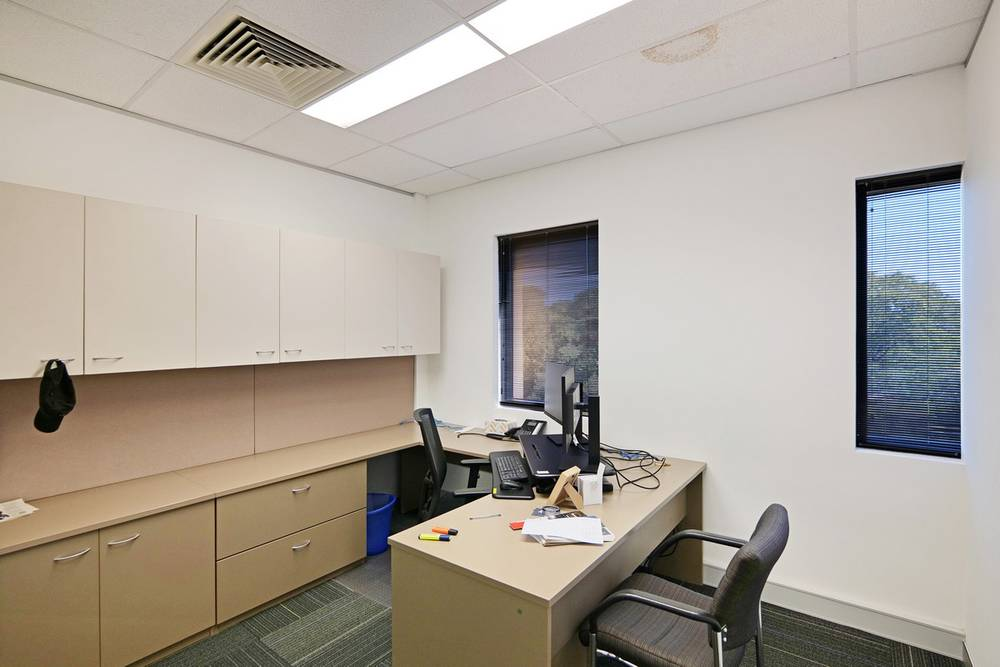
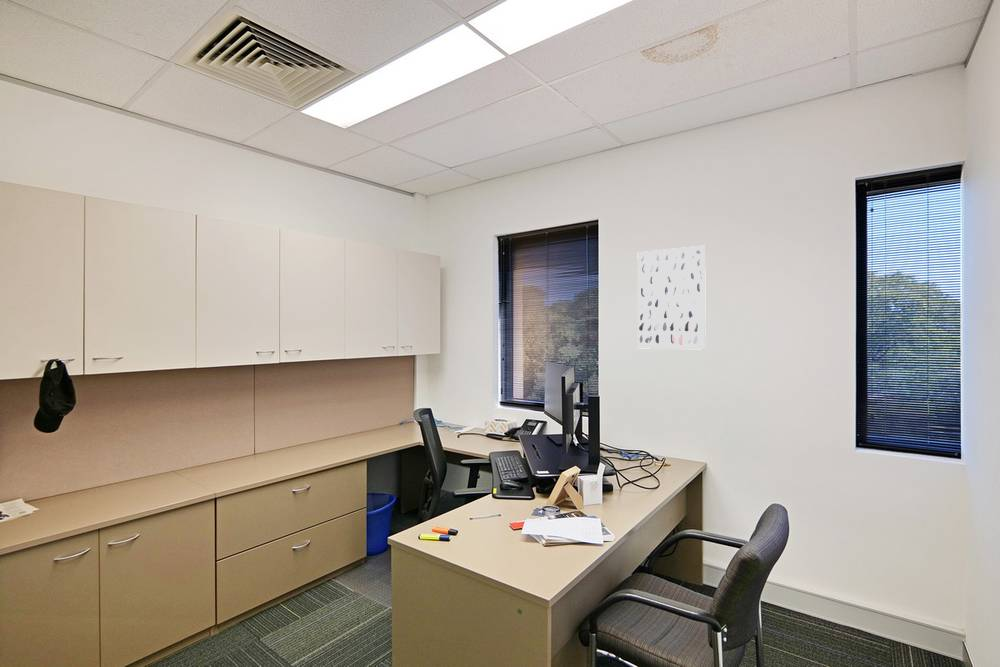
+ wall art [636,244,707,351]
